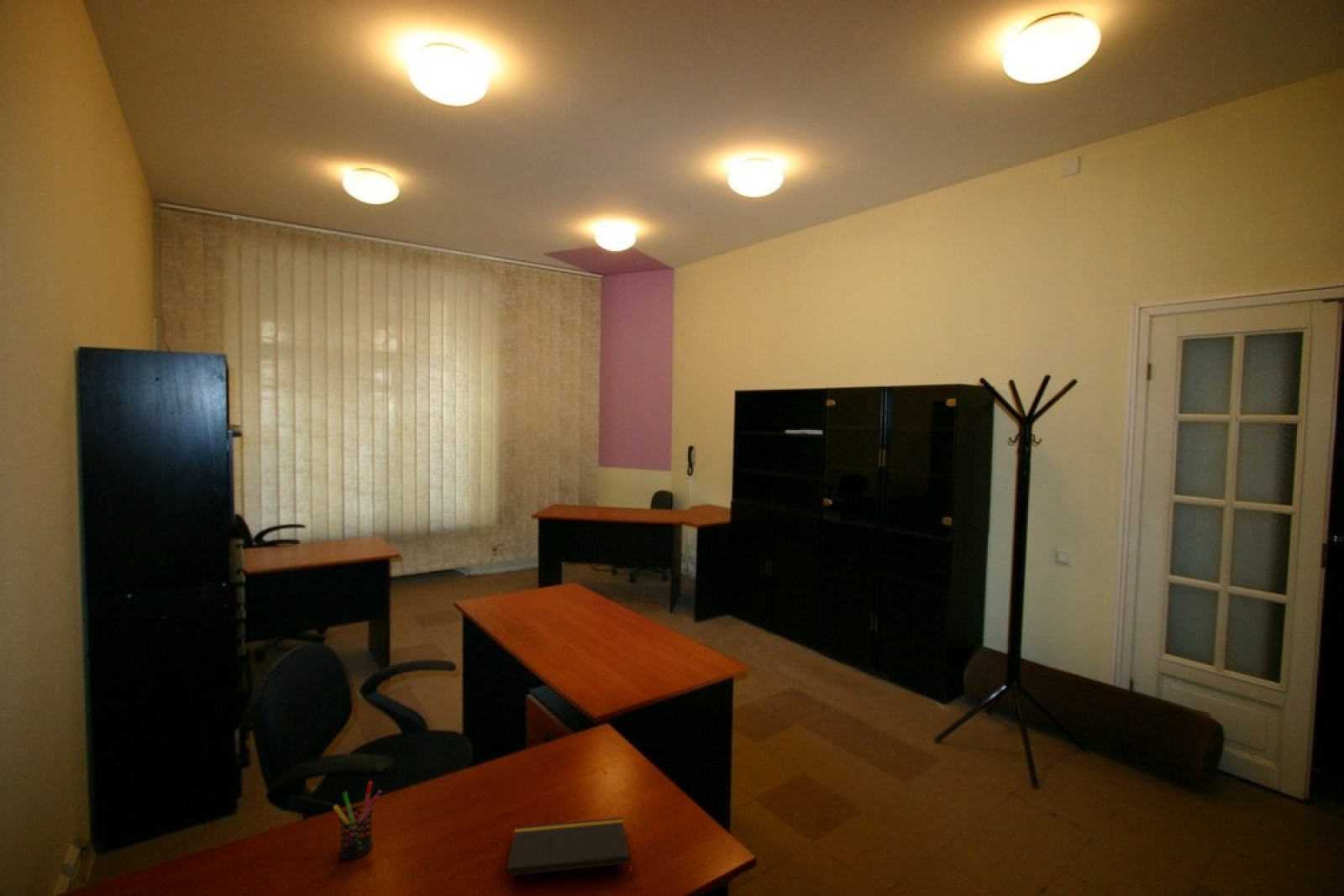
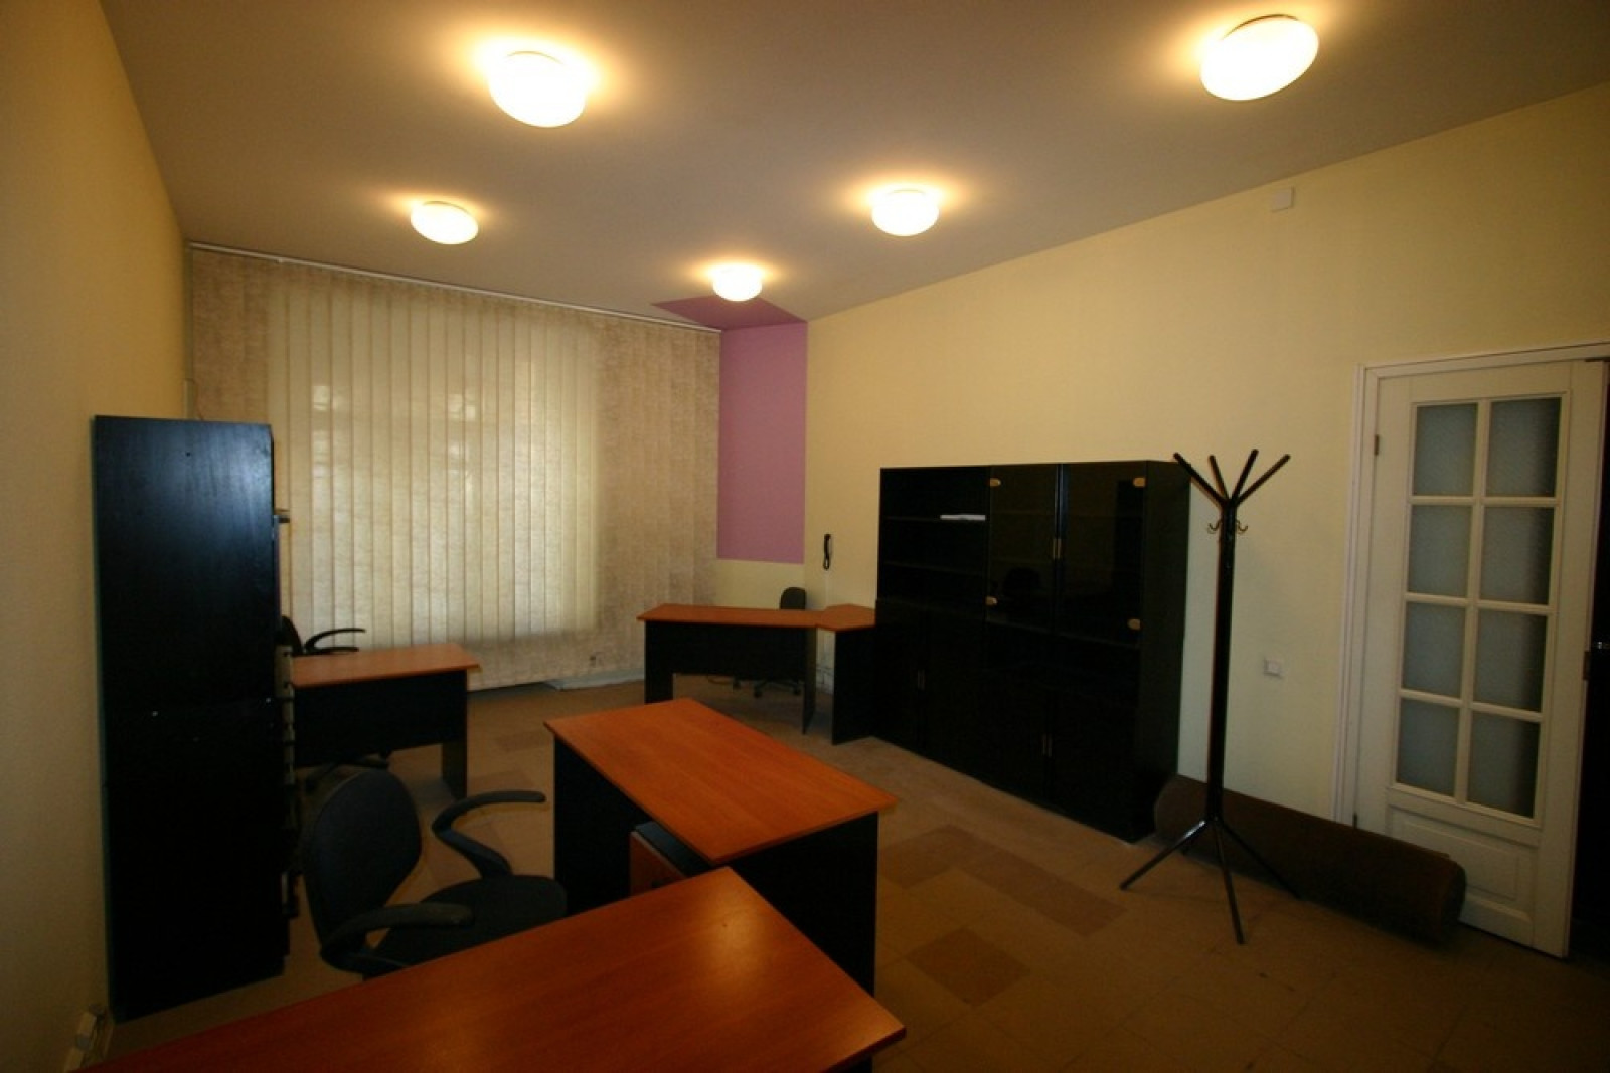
- notepad [507,816,633,879]
- pen holder [333,781,382,860]
